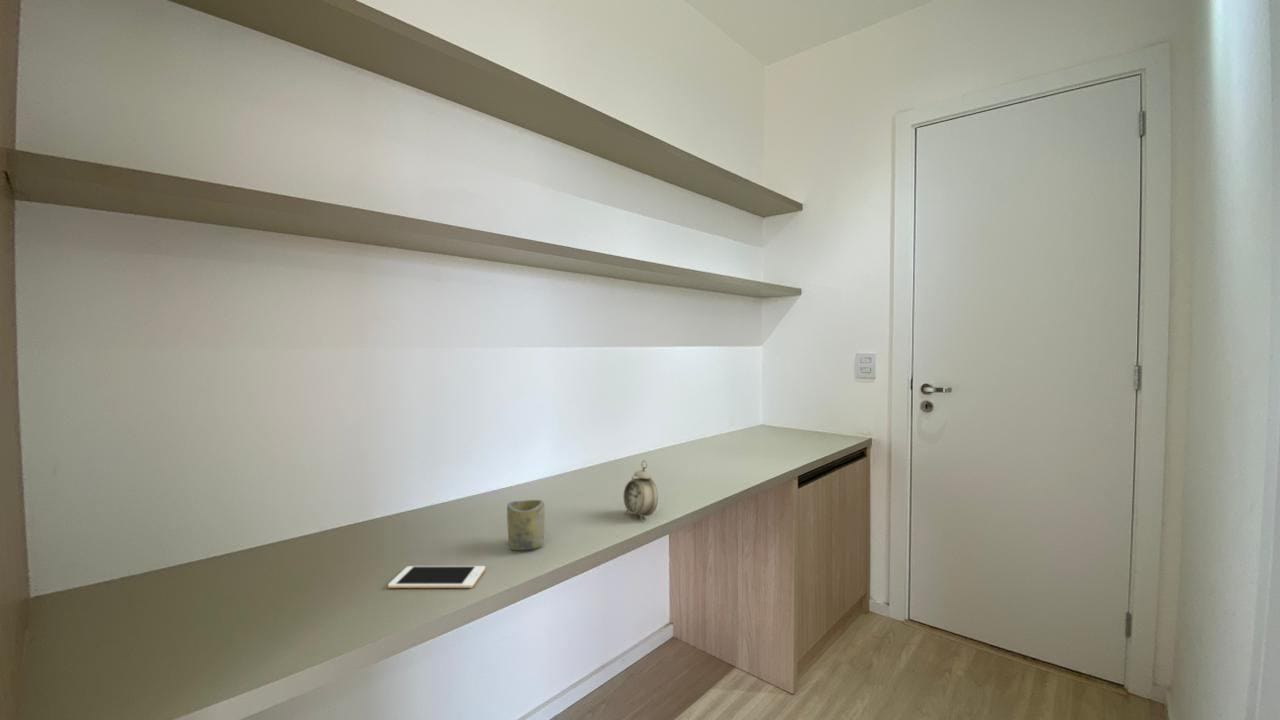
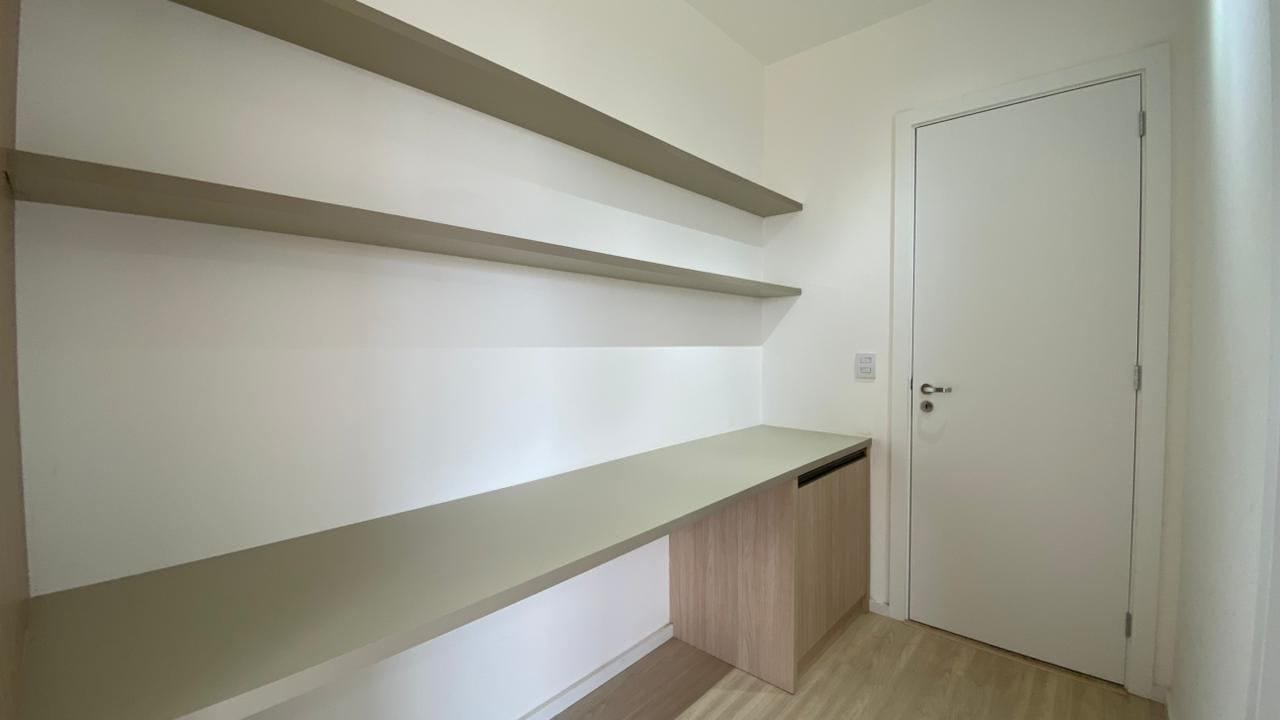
- alarm clock [622,459,659,523]
- cup [506,499,545,551]
- cell phone [387,565,486,589]
